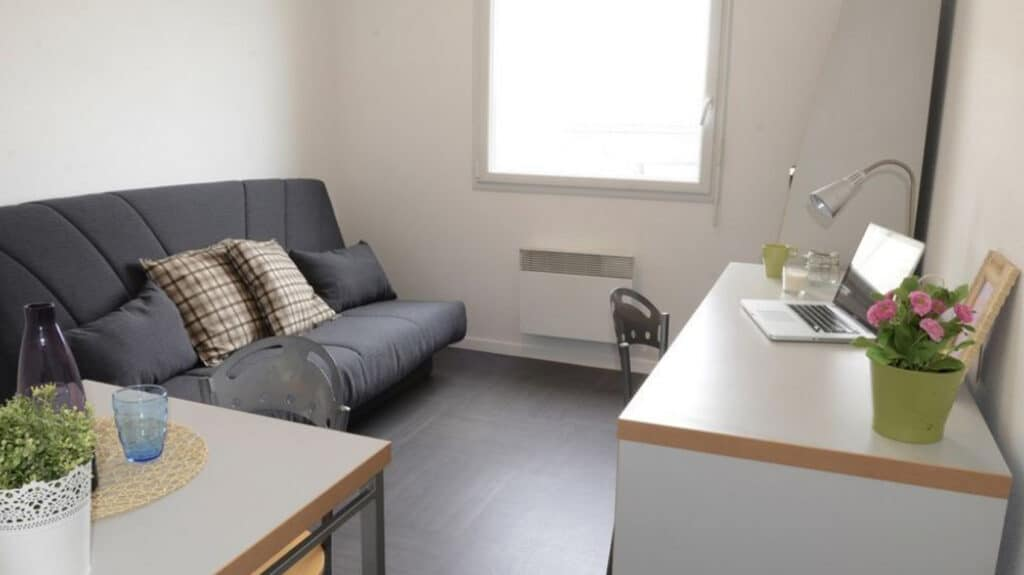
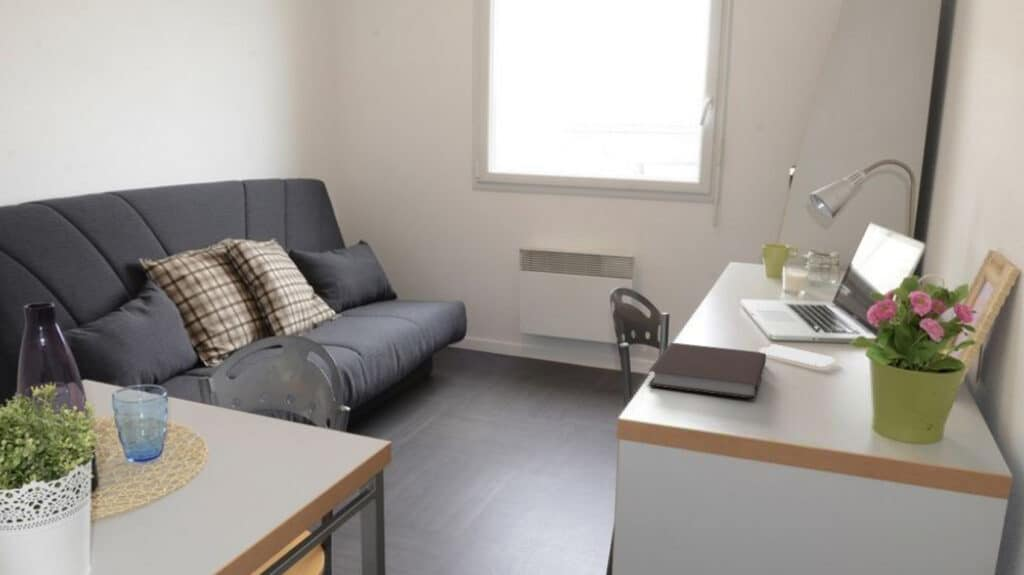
+ notebook [647,341,767,399]
+ smartphone [758,343,836,368]
